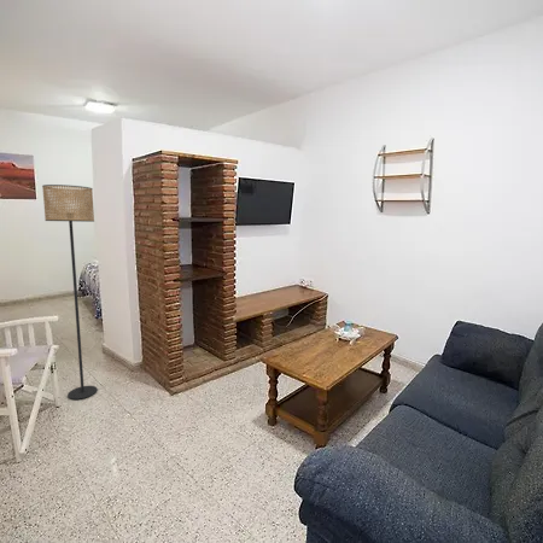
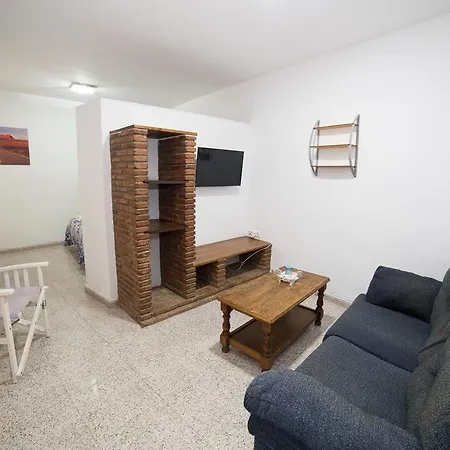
- floor lamp [41,183,99,401]
